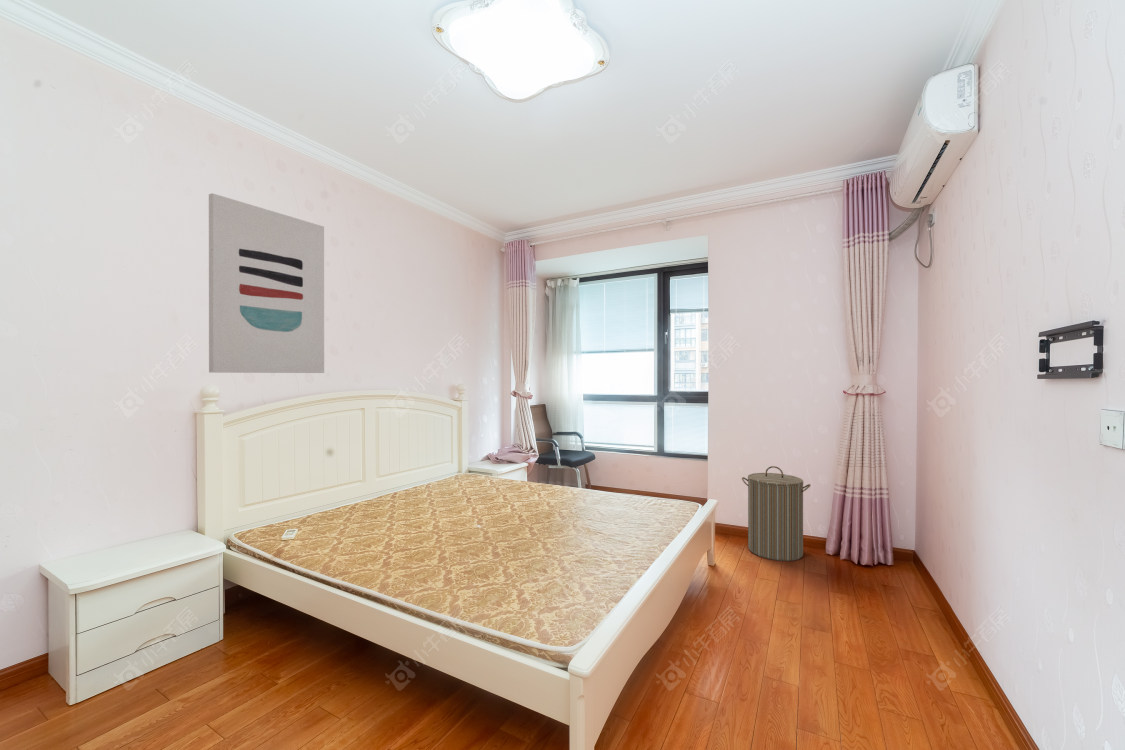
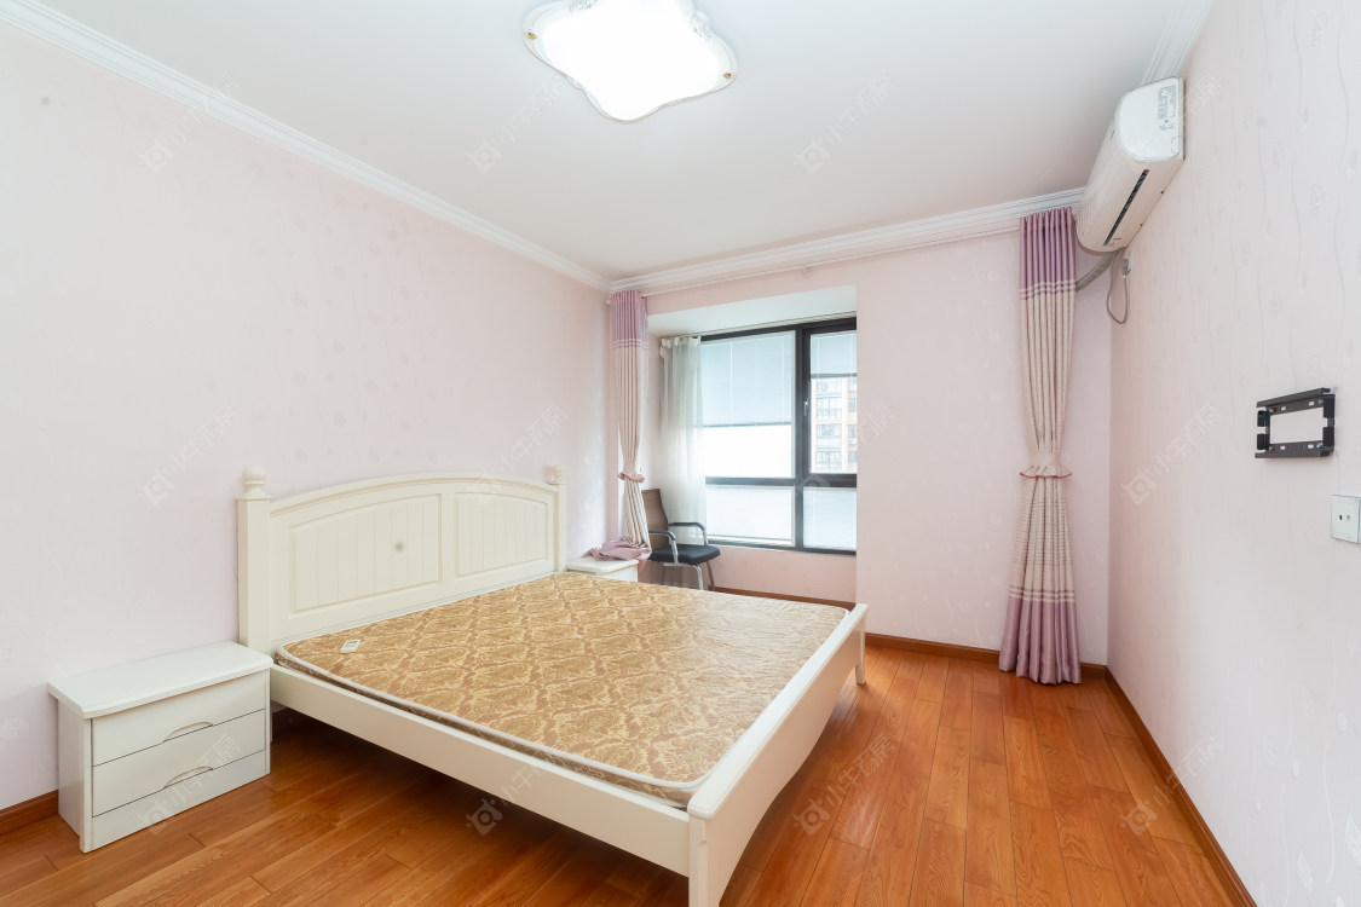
- wall art [208,192,325,374]
- laundry hamper [741,465,812,562]
